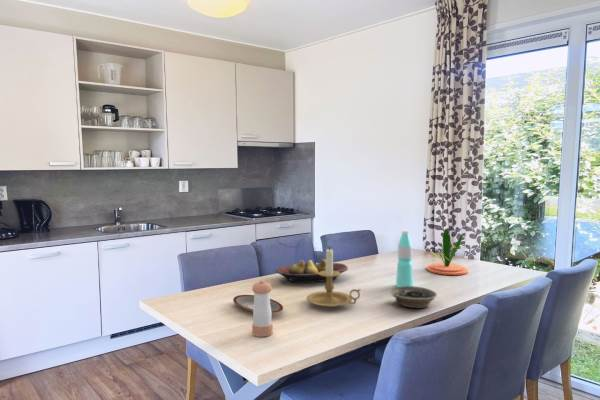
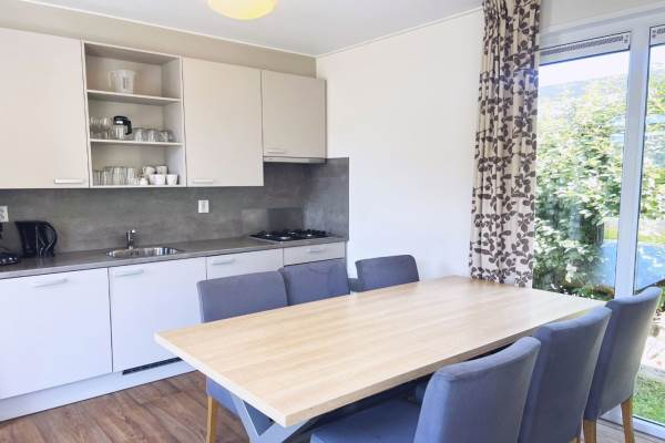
- plate [232,294,284,314]
- bowl [388,285,438,309]
- pepper shaker [251,279,274,338]
- fruit bowl [275,258,349,284]
- plant [425,228,470,276]
- candle holder [305,247,362,309]
- water bottle [395,229,414,287]
